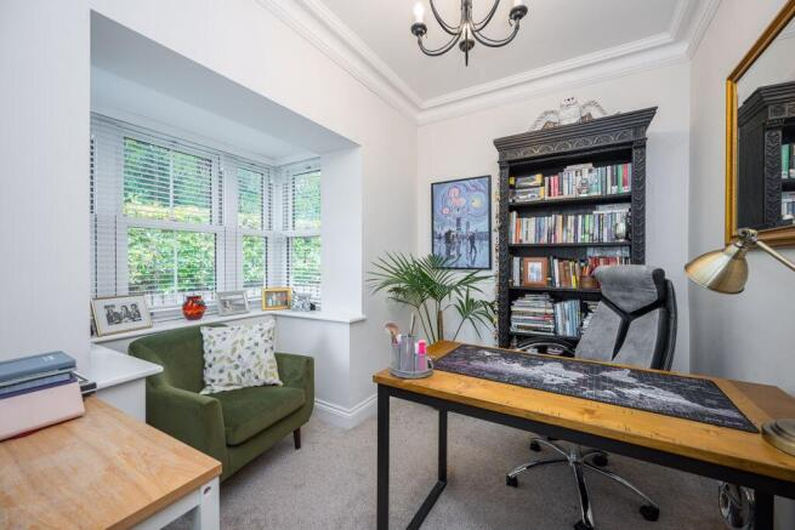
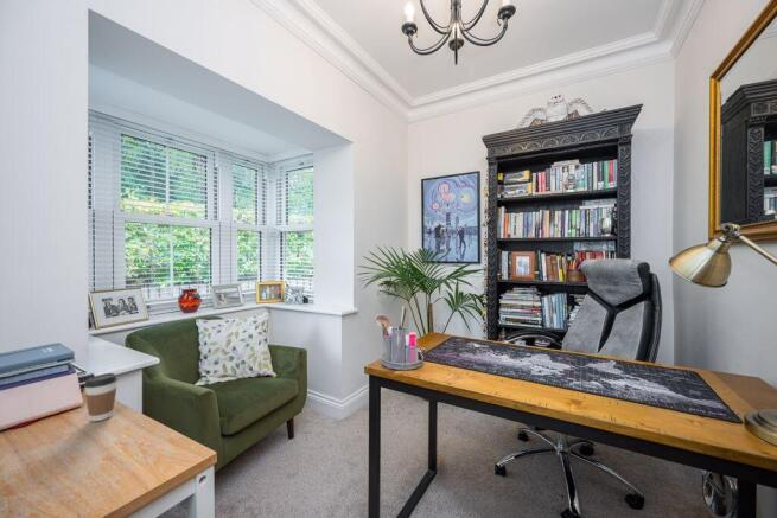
+ coffee cup [83,372,119,422]
